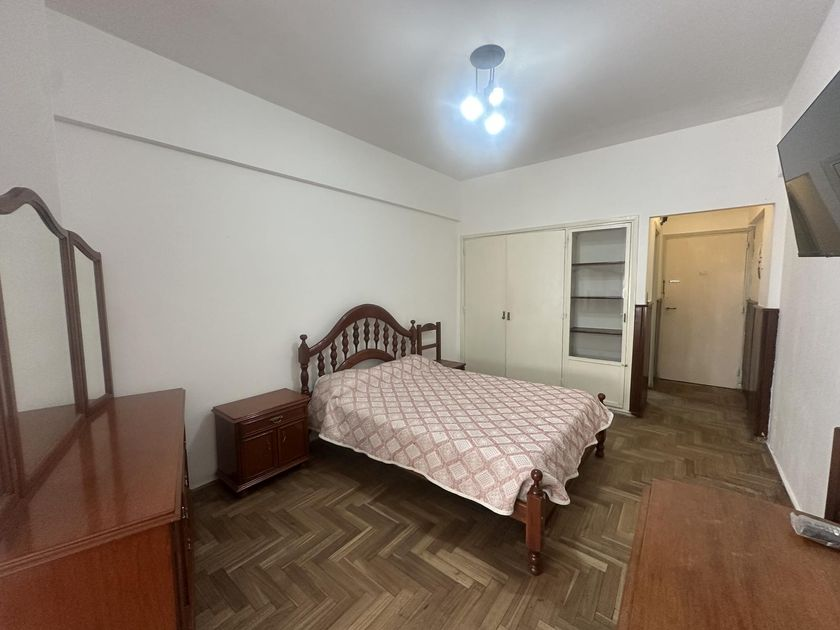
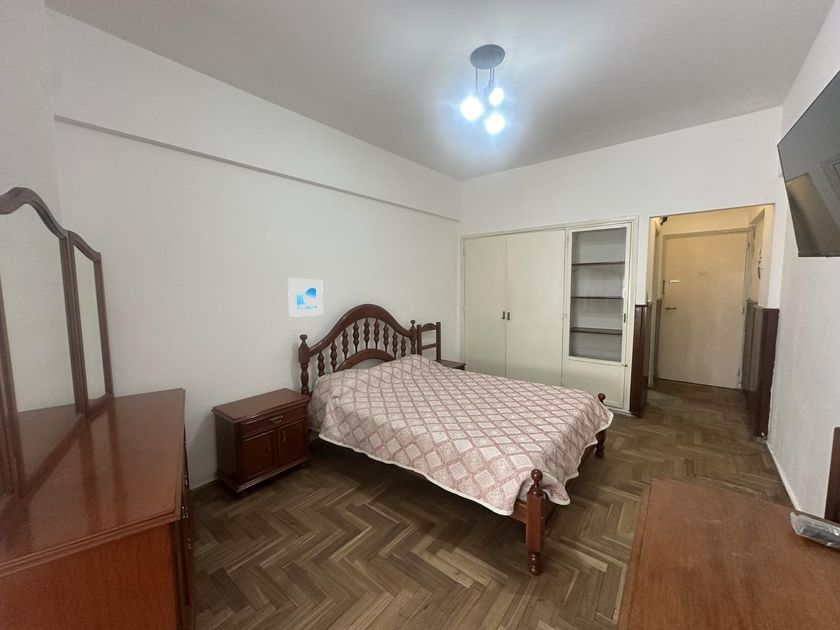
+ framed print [287,278,324,318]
